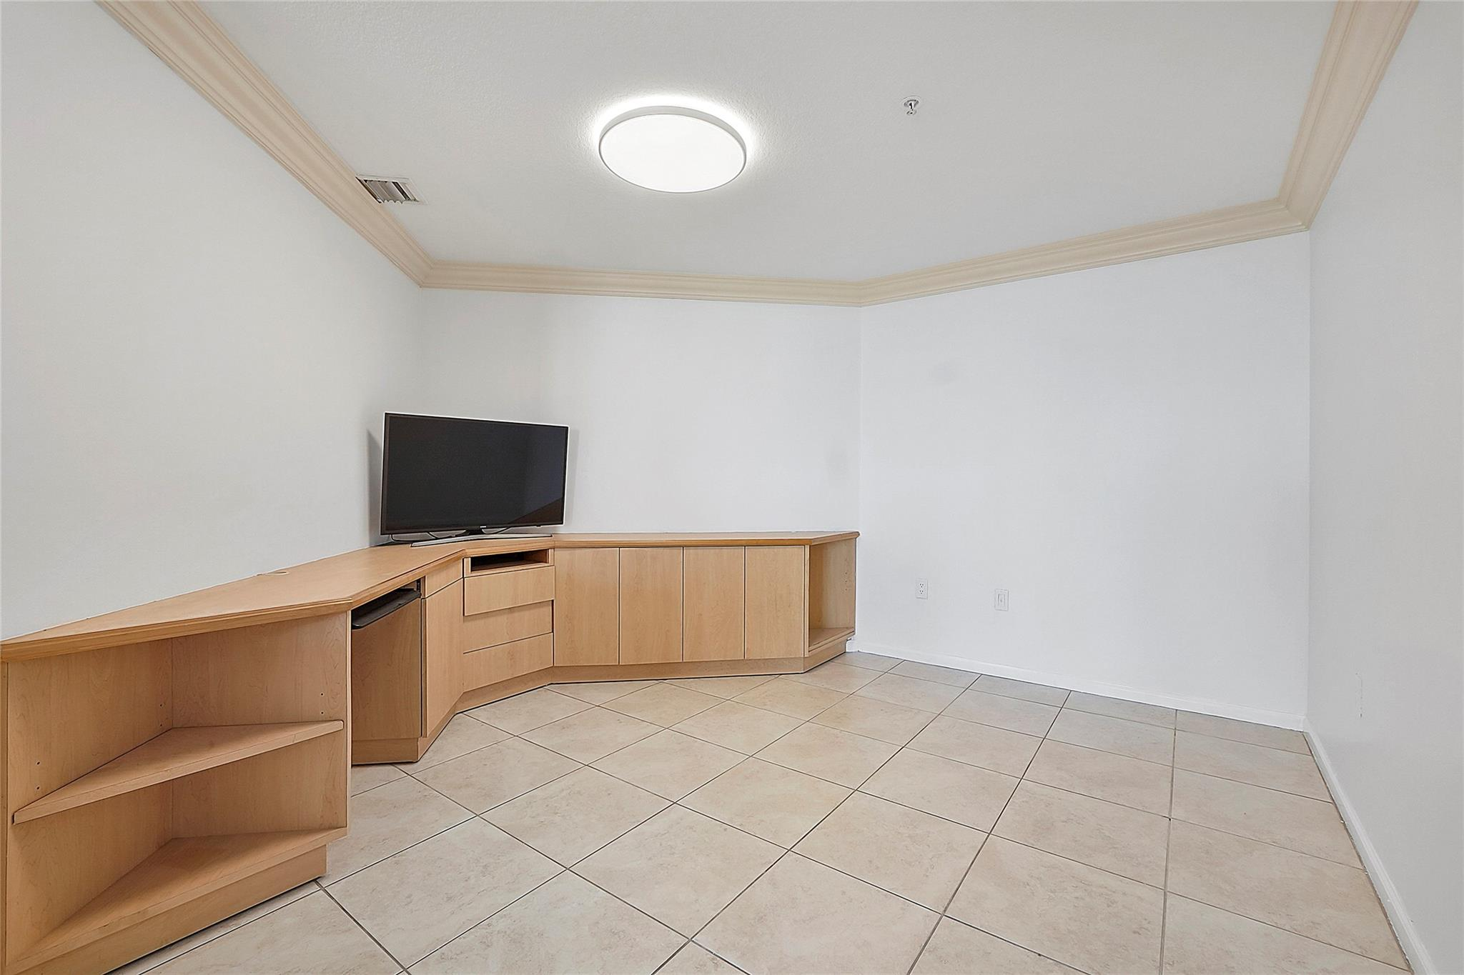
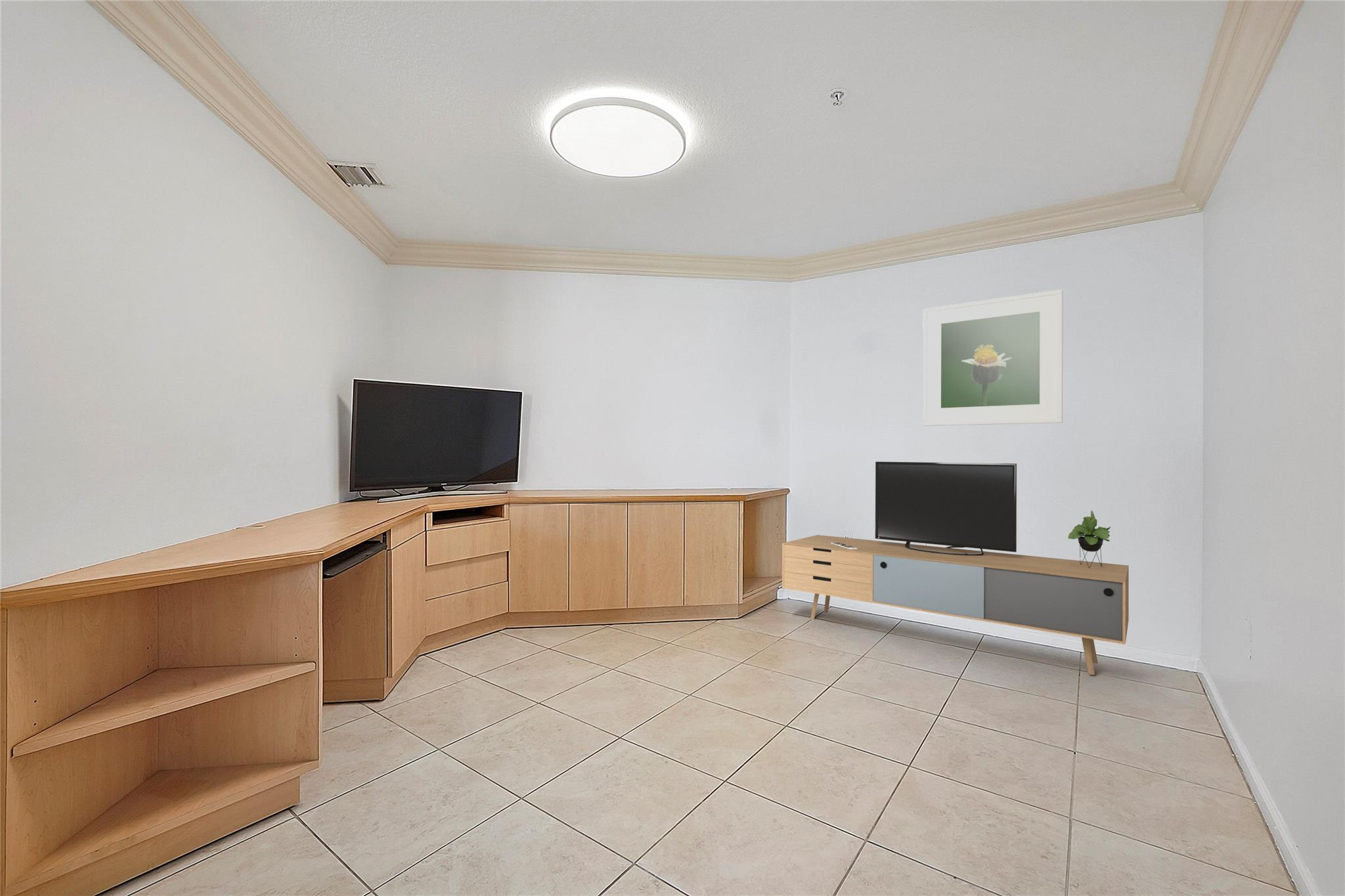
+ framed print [922,289,1063,427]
+ media console [782,461,1130,675]
